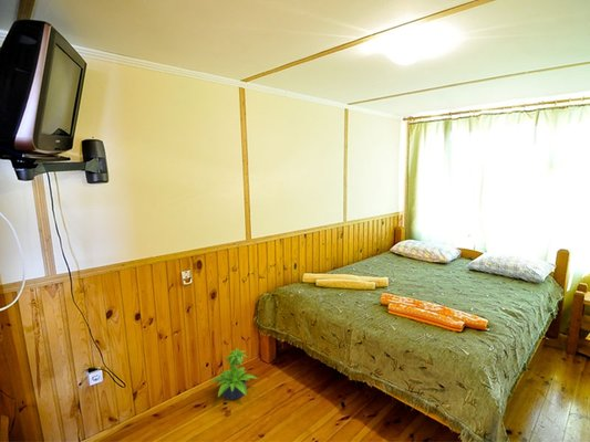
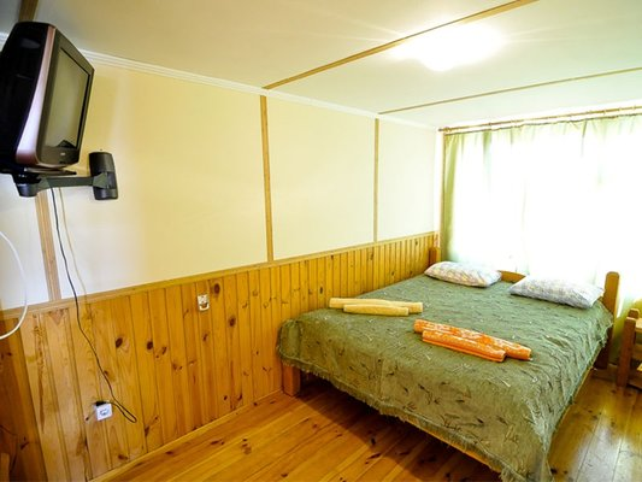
- potted plant [208,347,259,401]
